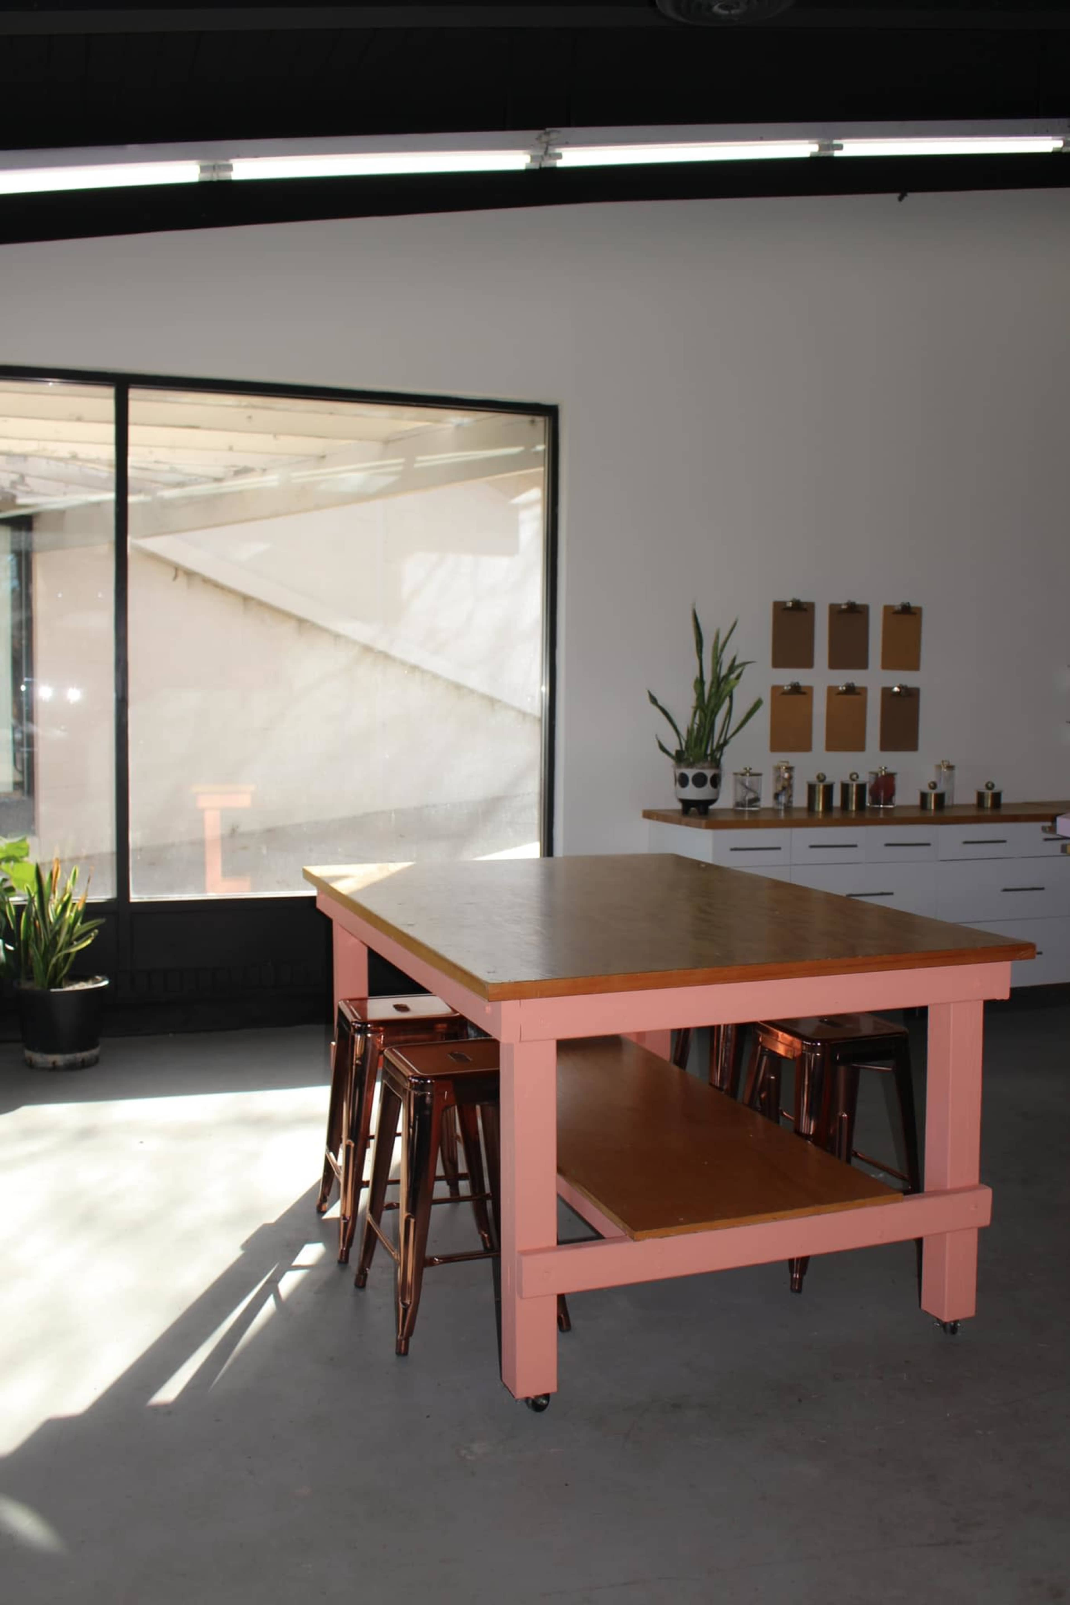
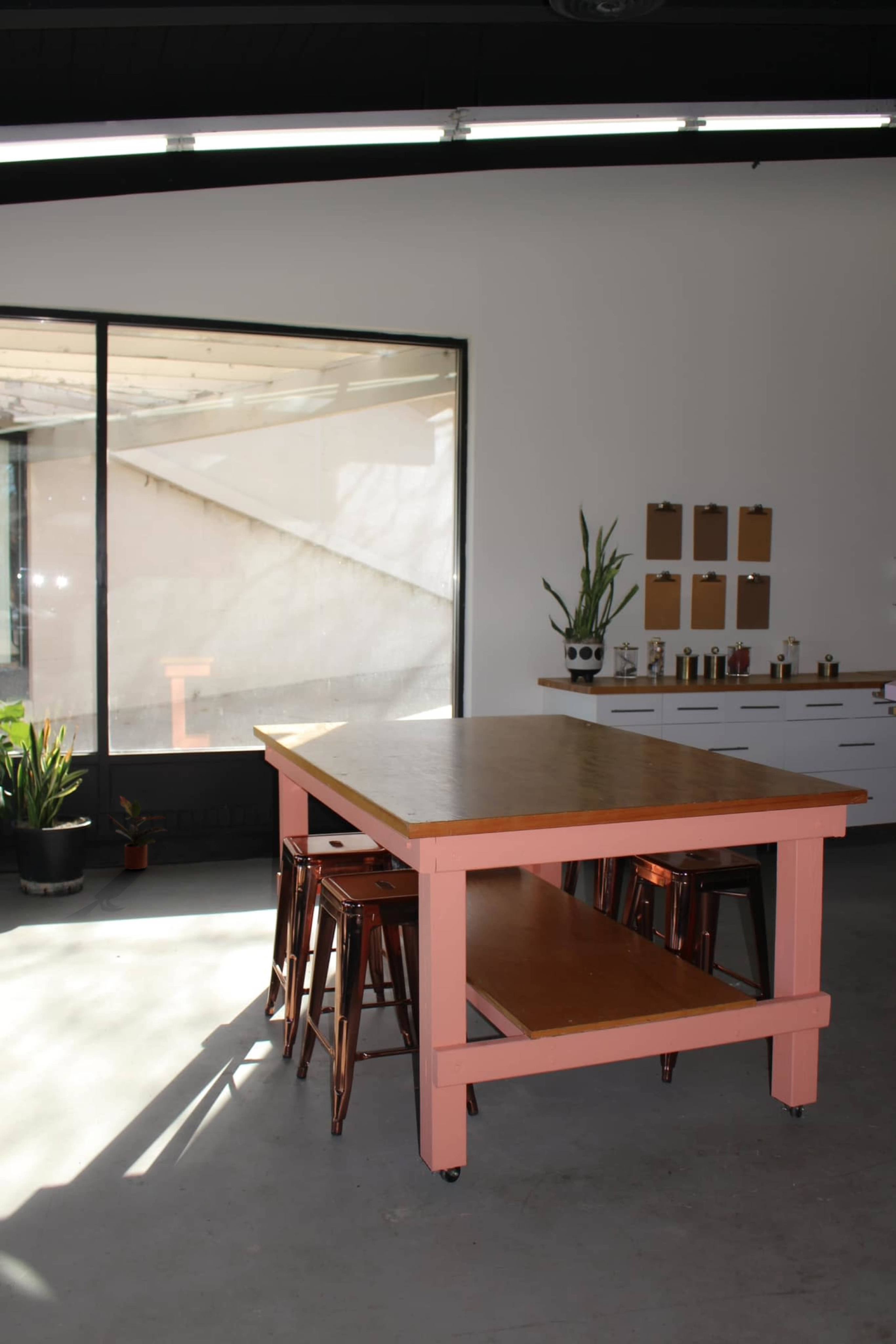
+ potted plant [106,795,168,870]
